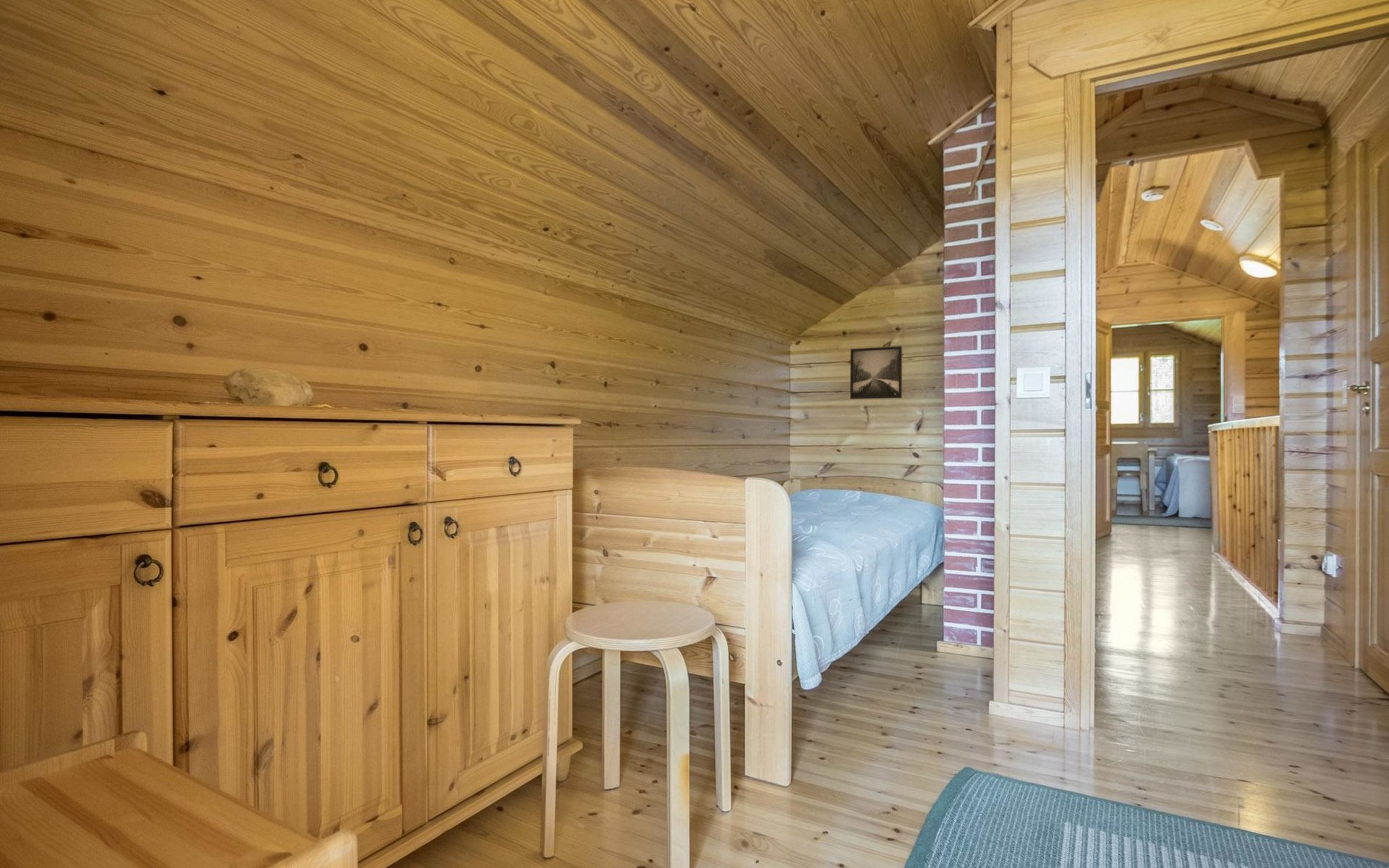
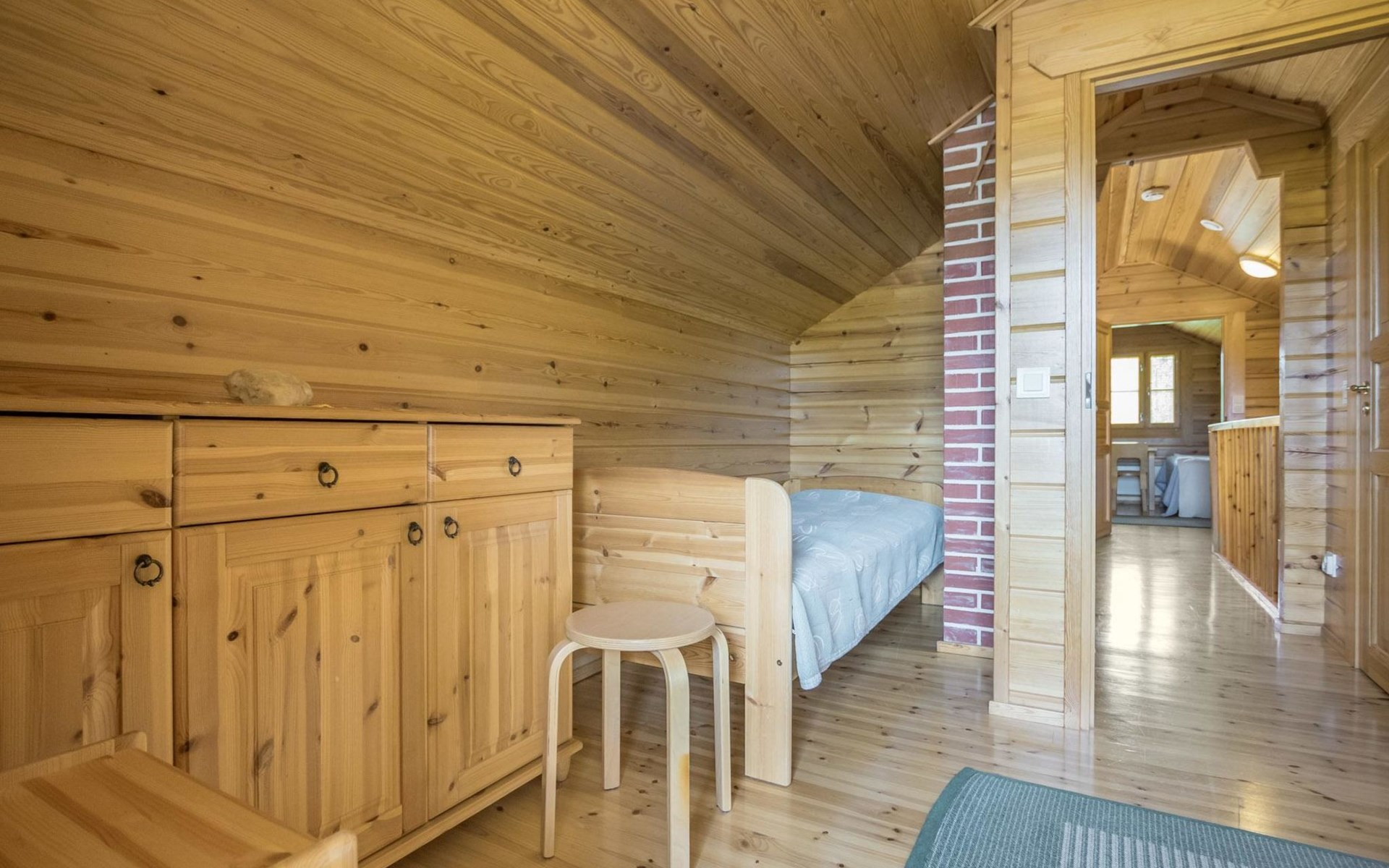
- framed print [849,346,903,400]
